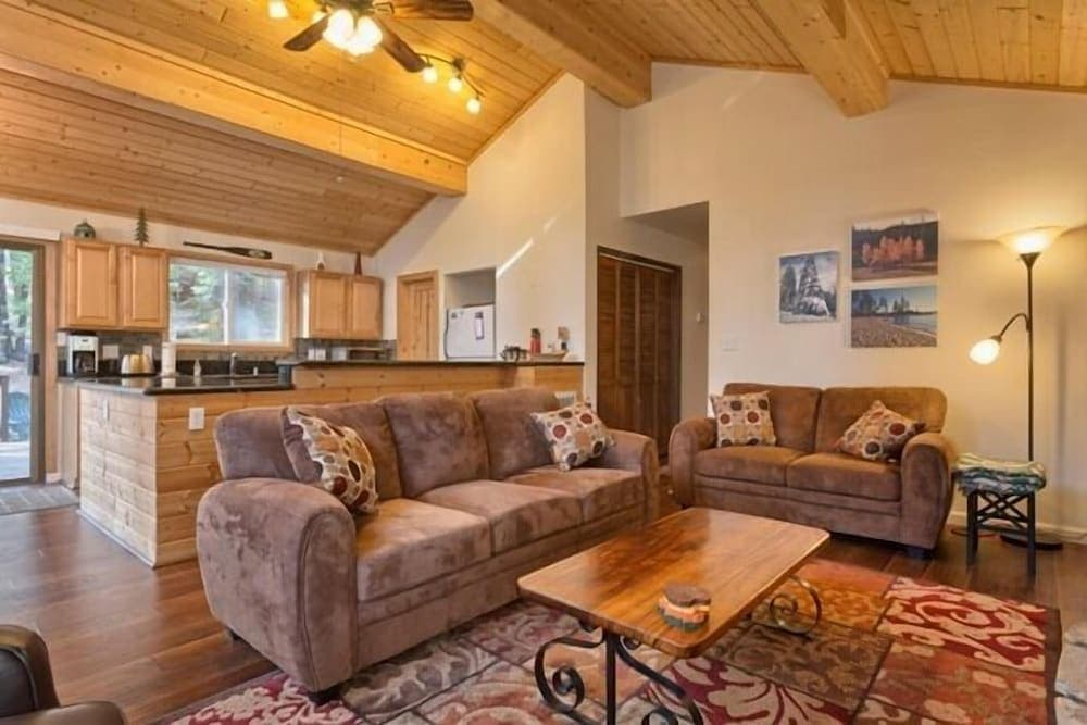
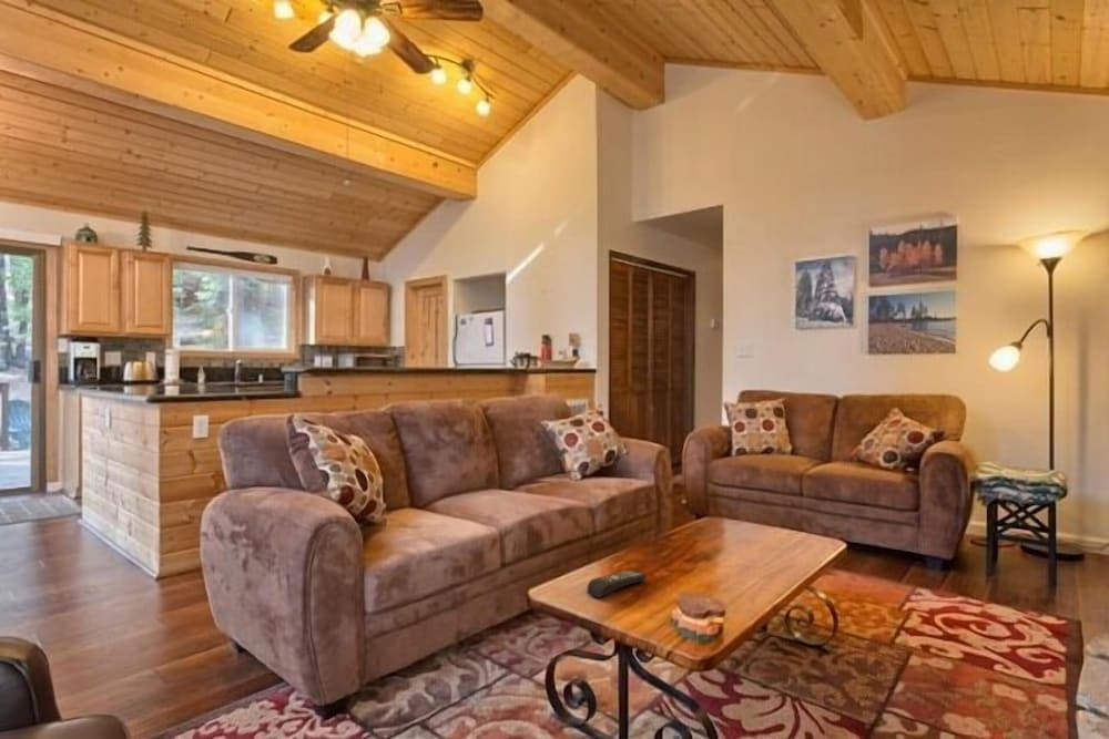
+ remote control [587,569,648,598]
